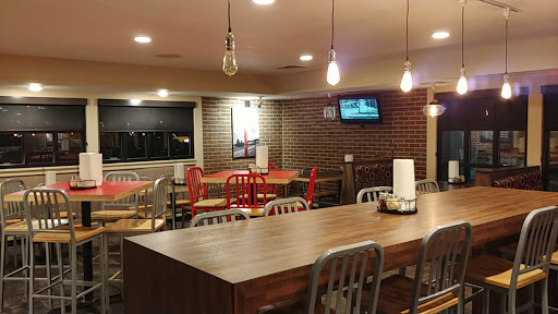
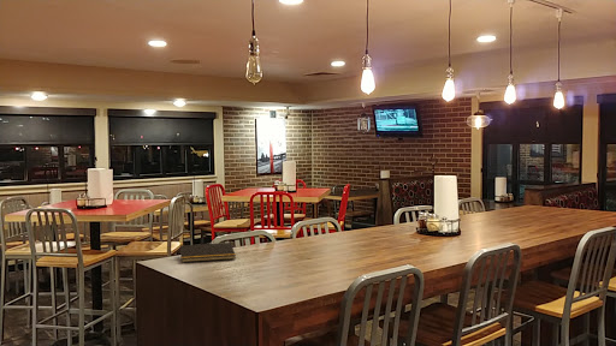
+ notepad [178,241,237,263]
